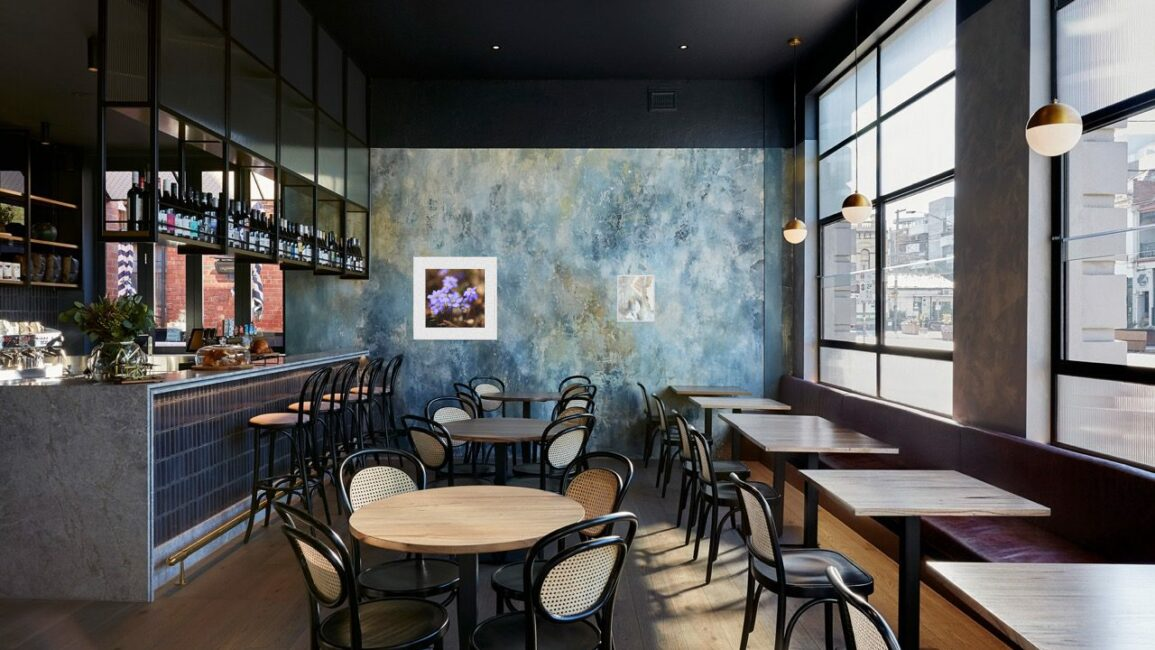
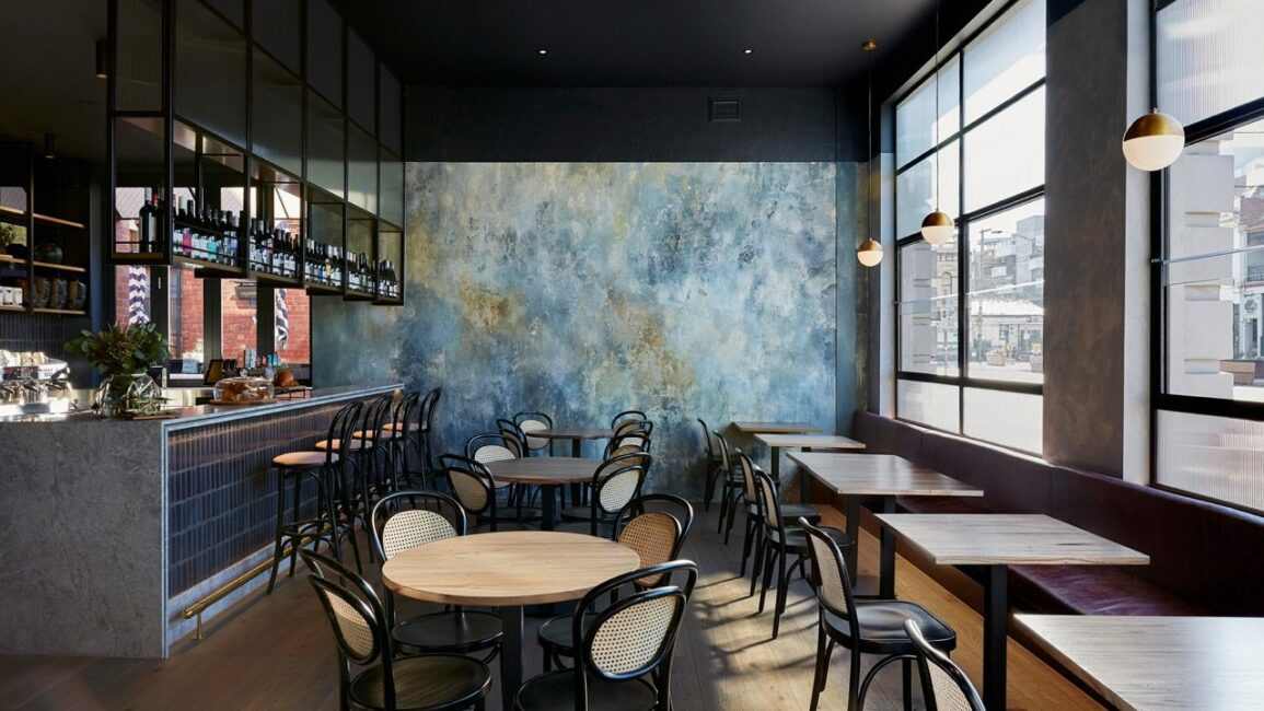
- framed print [412,256,498,341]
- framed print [616,274,655,322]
